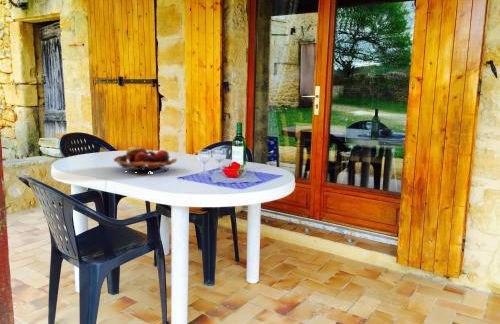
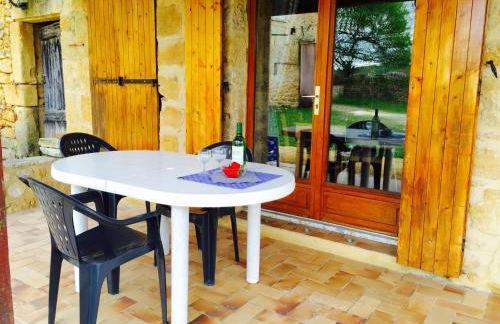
- fruit basket [113,145,178,174]
